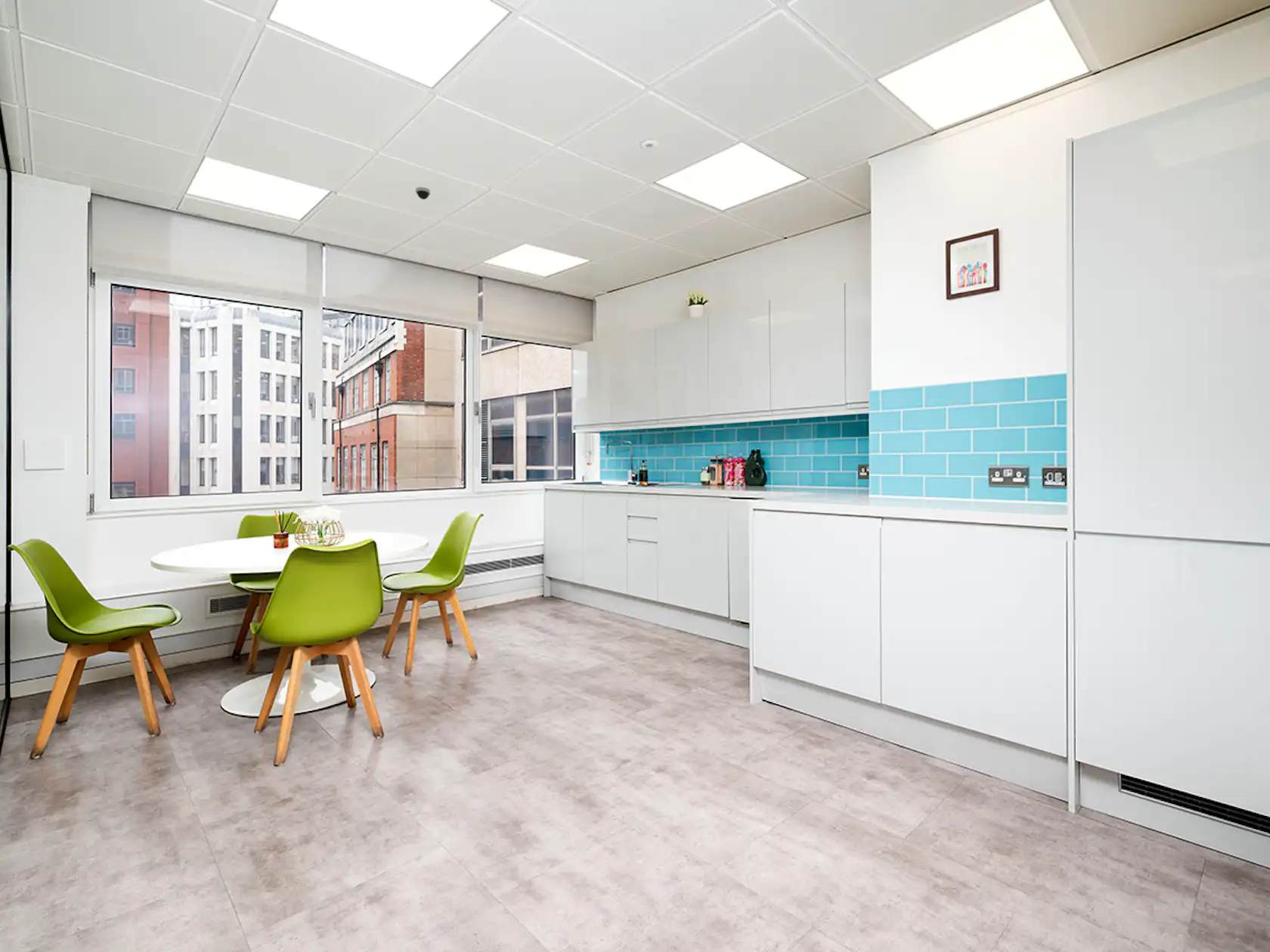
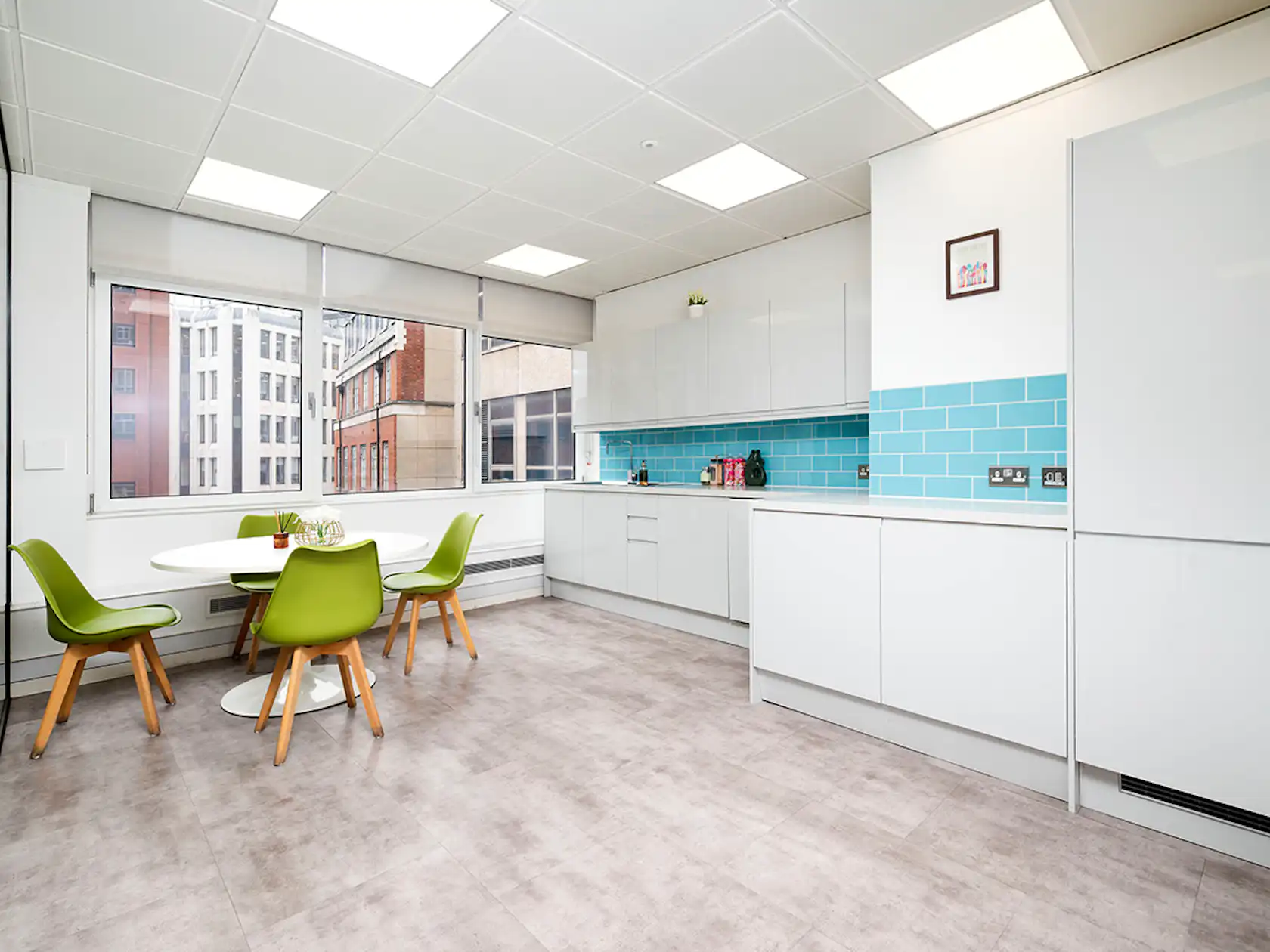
- dome security camera [415,187,431,200]
